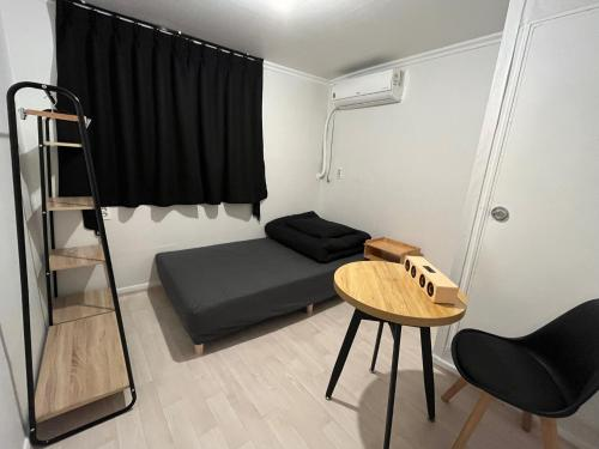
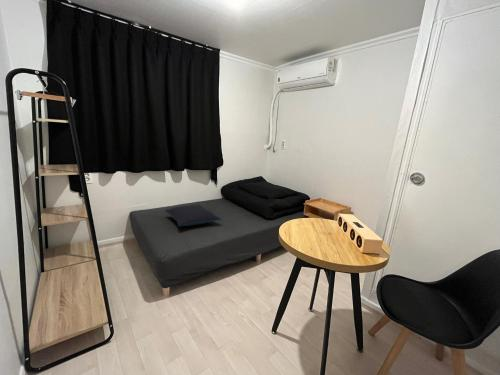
+ pillow [164,204,222,227]
